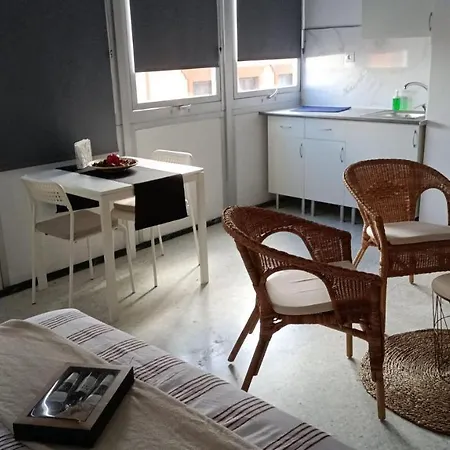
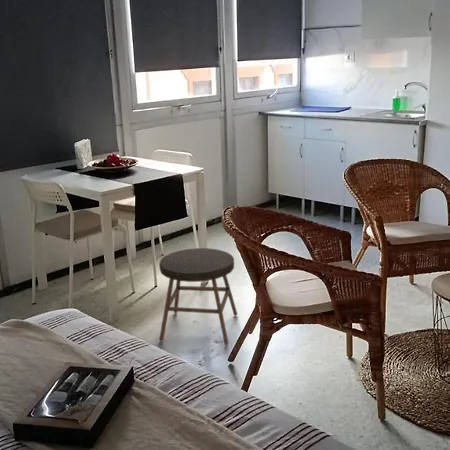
+ stool [158,247,238,346]
